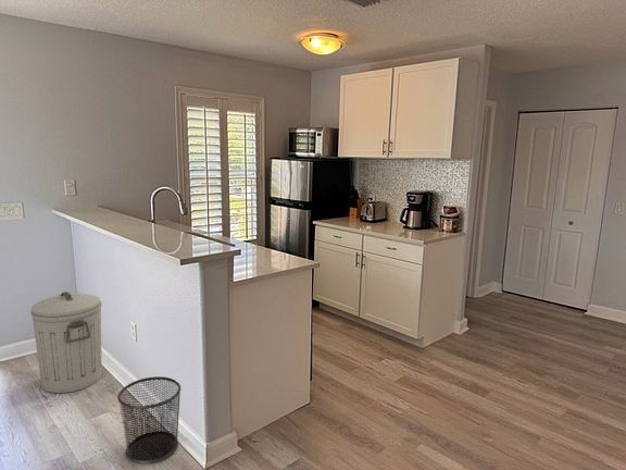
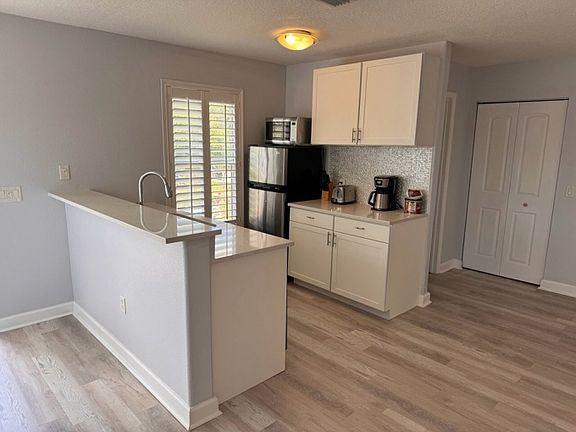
- waste bin [116,375,181,465]
- trash can [29,290,103,394]
